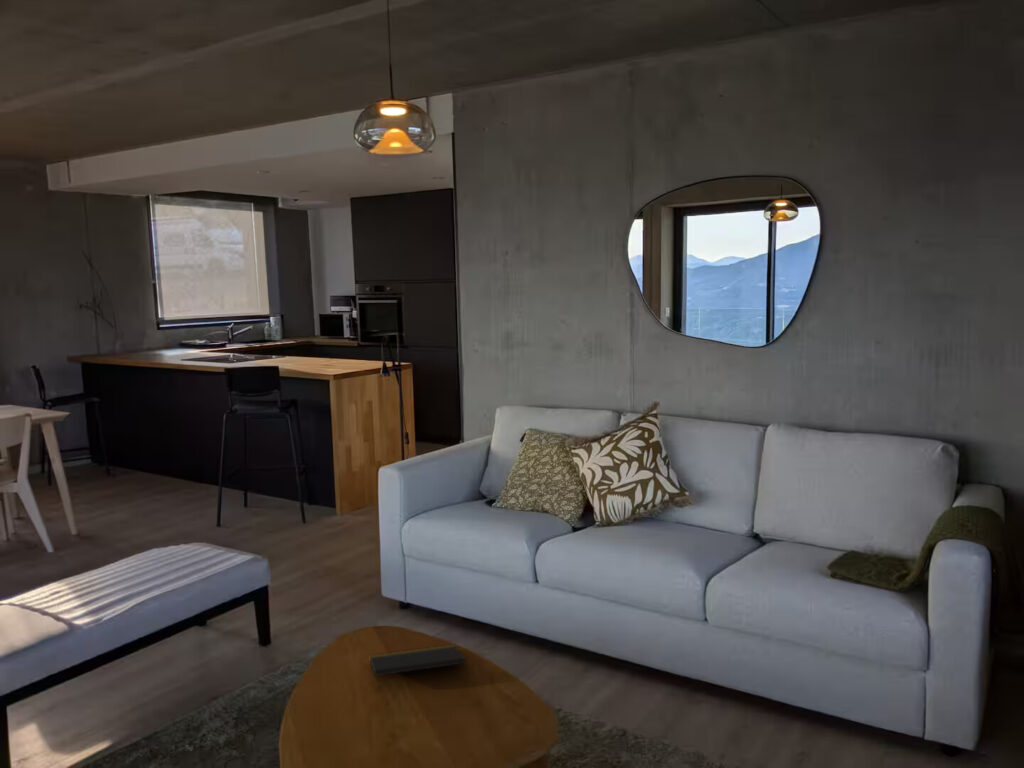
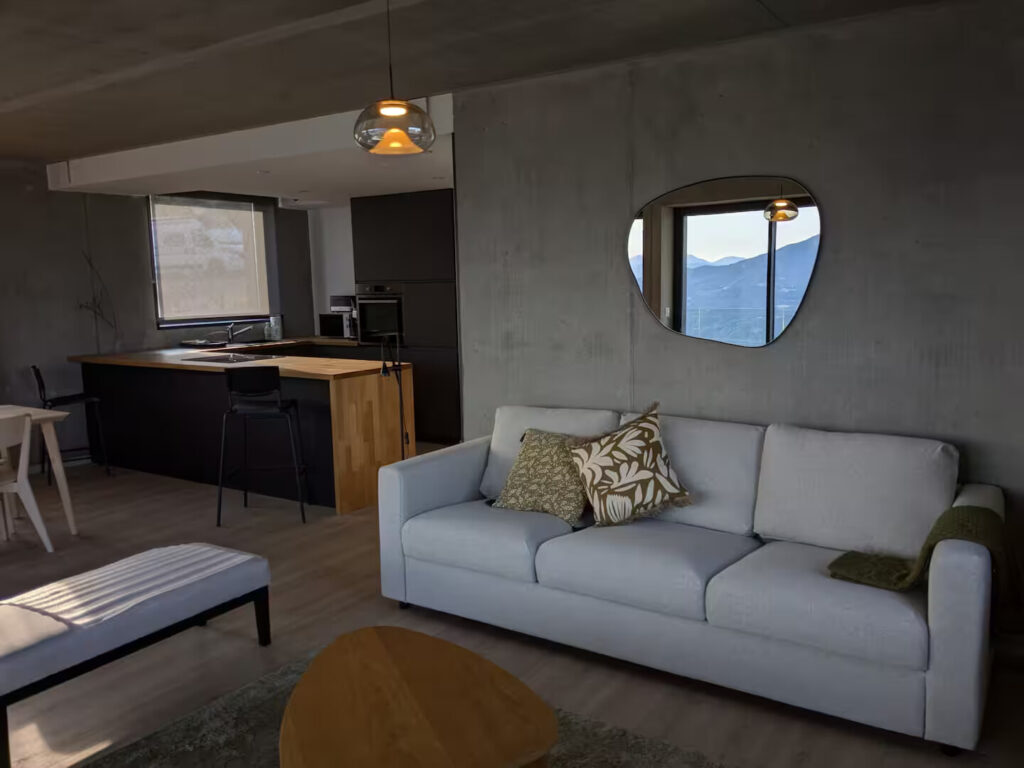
- notepad [368,643,469,677]
